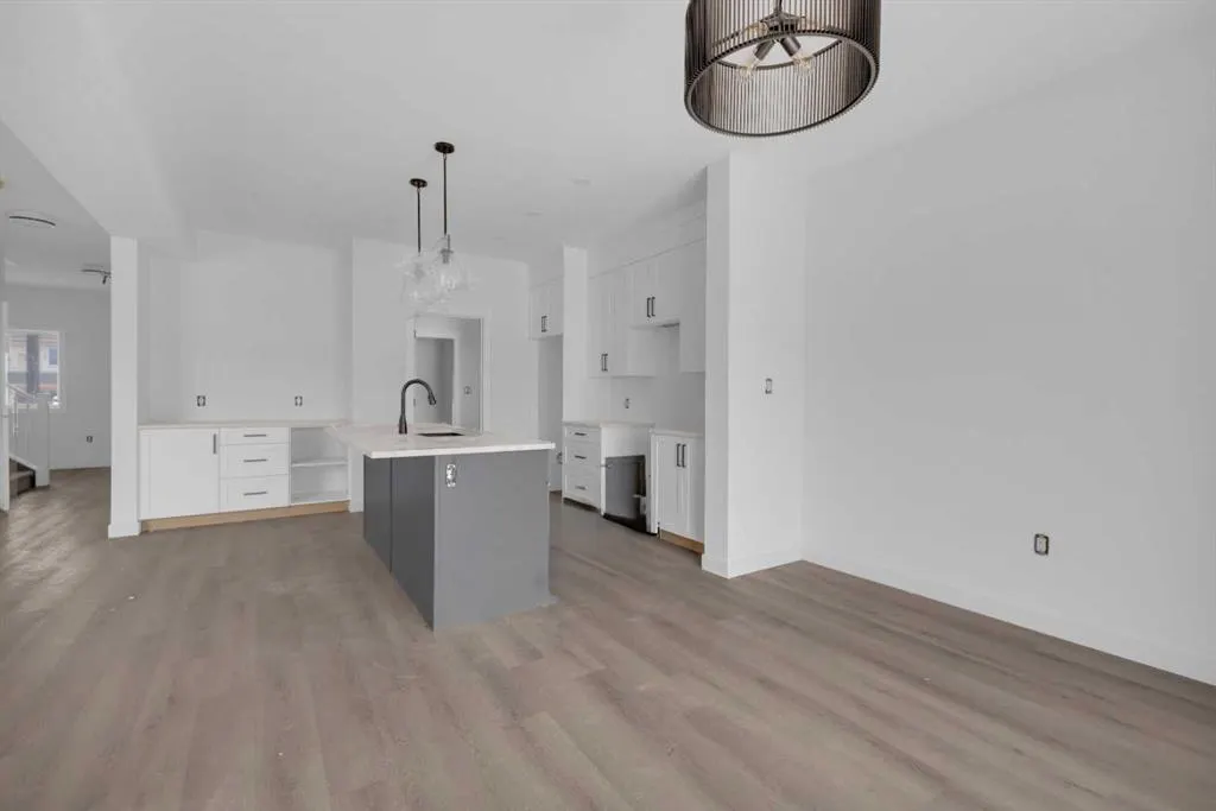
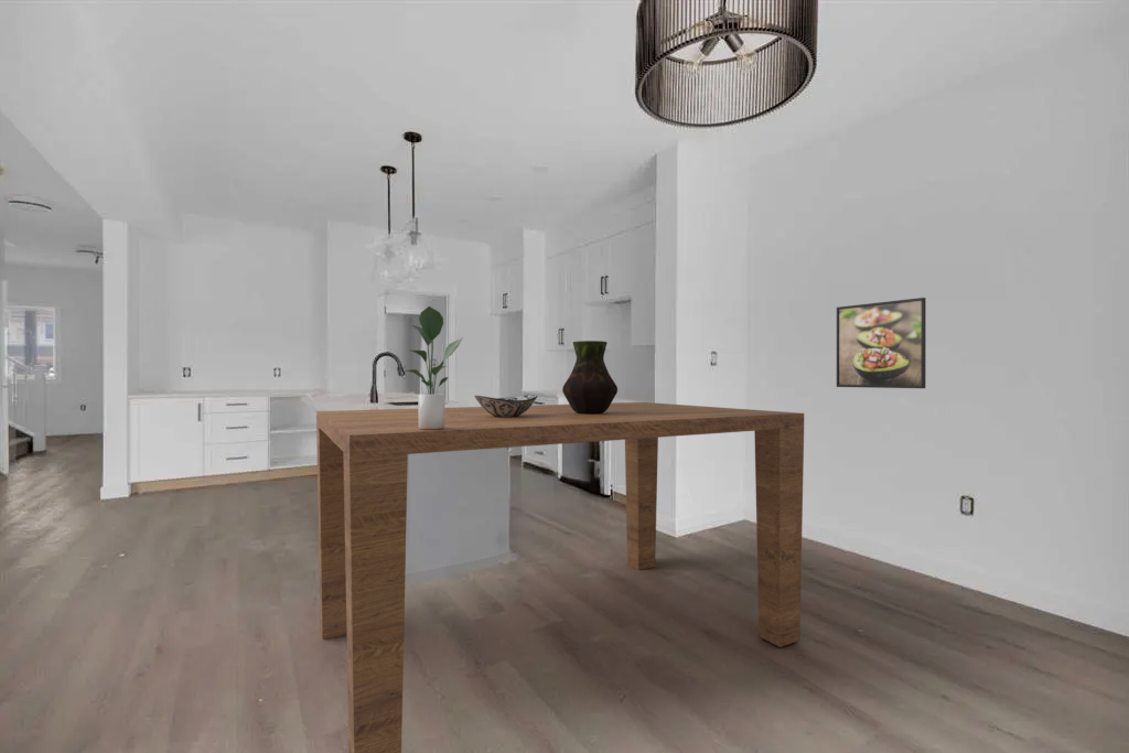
+ decorative bowl [473,394,538,417]
+ table [315,401,805,753]
+ vase [561,340,619,415]
+ potted plant [404,305,465,430]
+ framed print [836,297,927,389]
